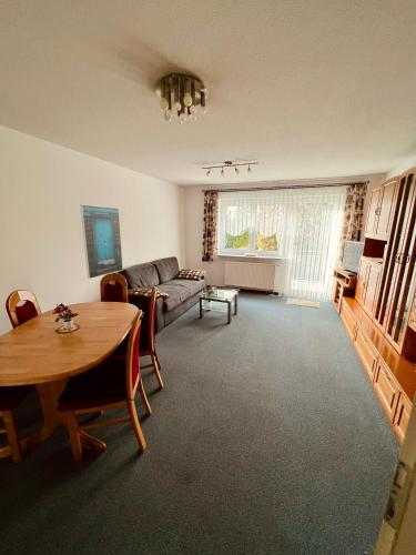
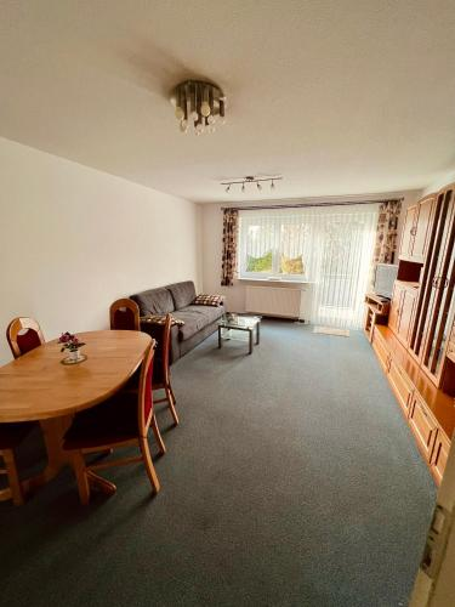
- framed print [79,203,124,280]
